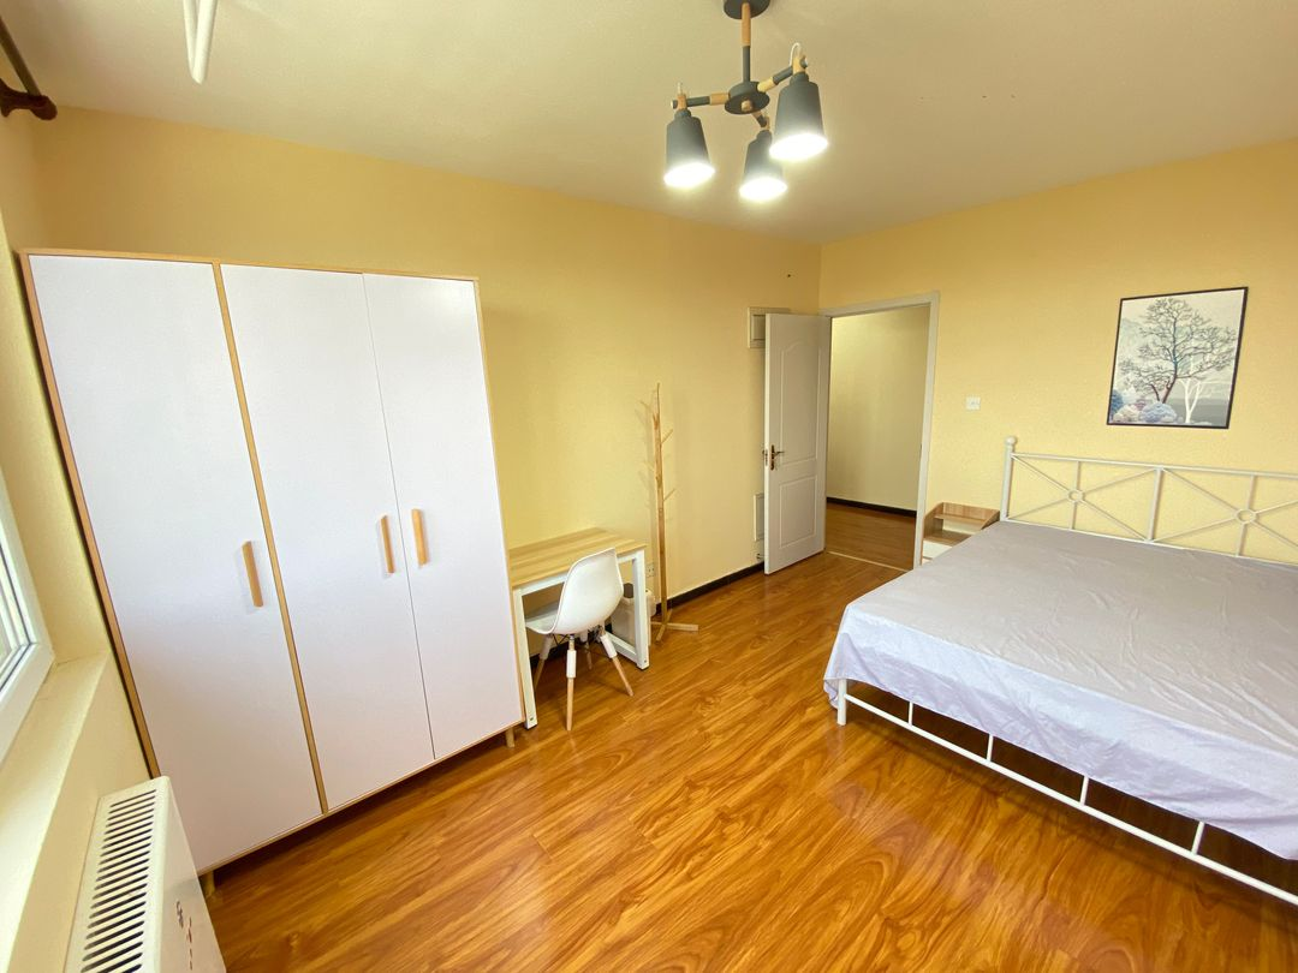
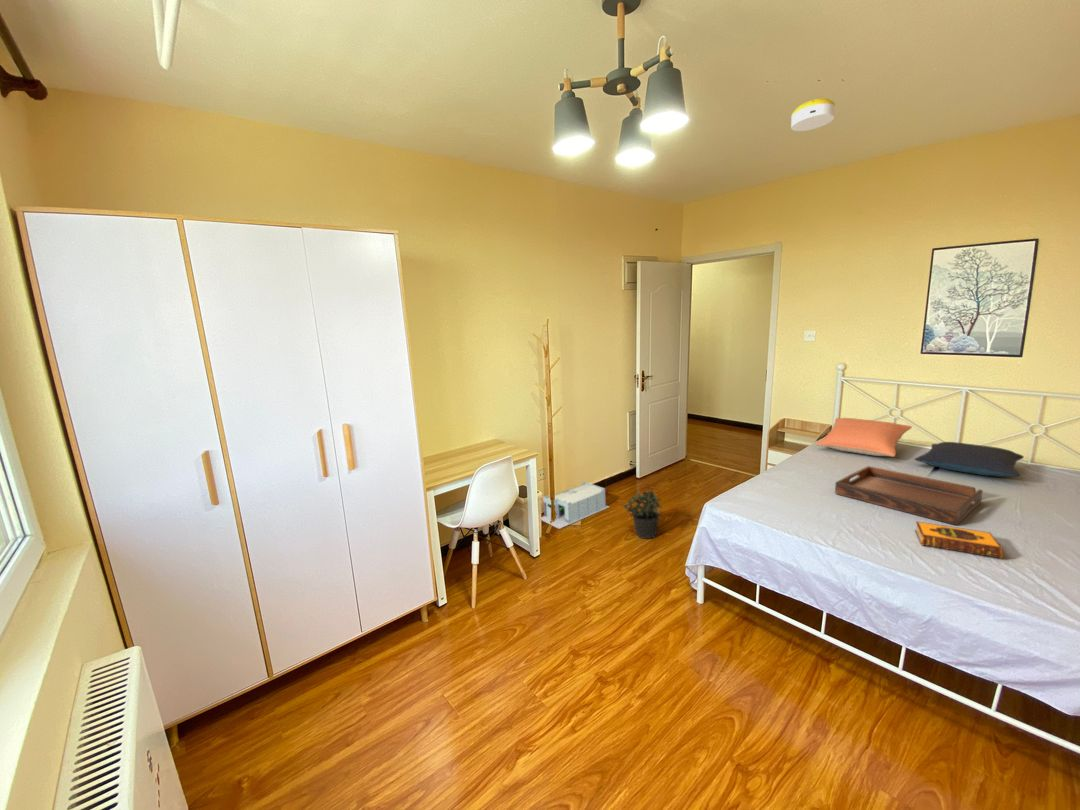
+ pillow [913,441,1025,477]
+ hardback book [914,520,1004,560]
+ pillow [814,417,913,458]
+ potted plant [622,489,664,540]
+ serving tray [834,465,984,526]
+ storage bin [540,481,610,530]
+ smoke detector [790,97,836,132]
